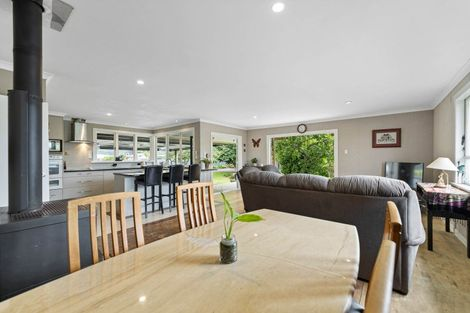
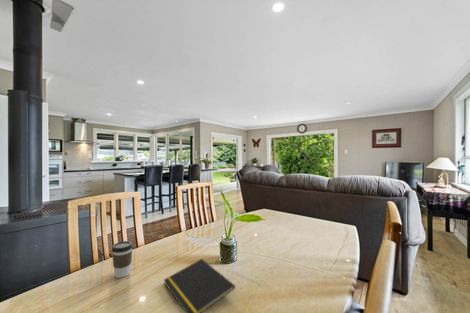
+ notepad [163,258,236,313]
+ coffee cup [111,240,134,279]
